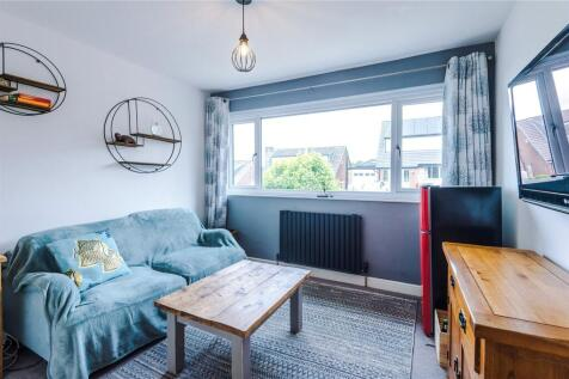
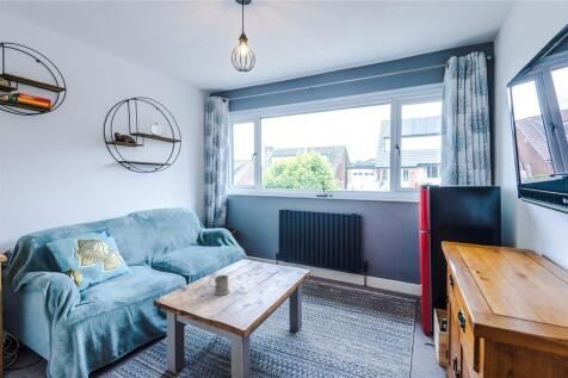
+ mug [208,274,230,297]
